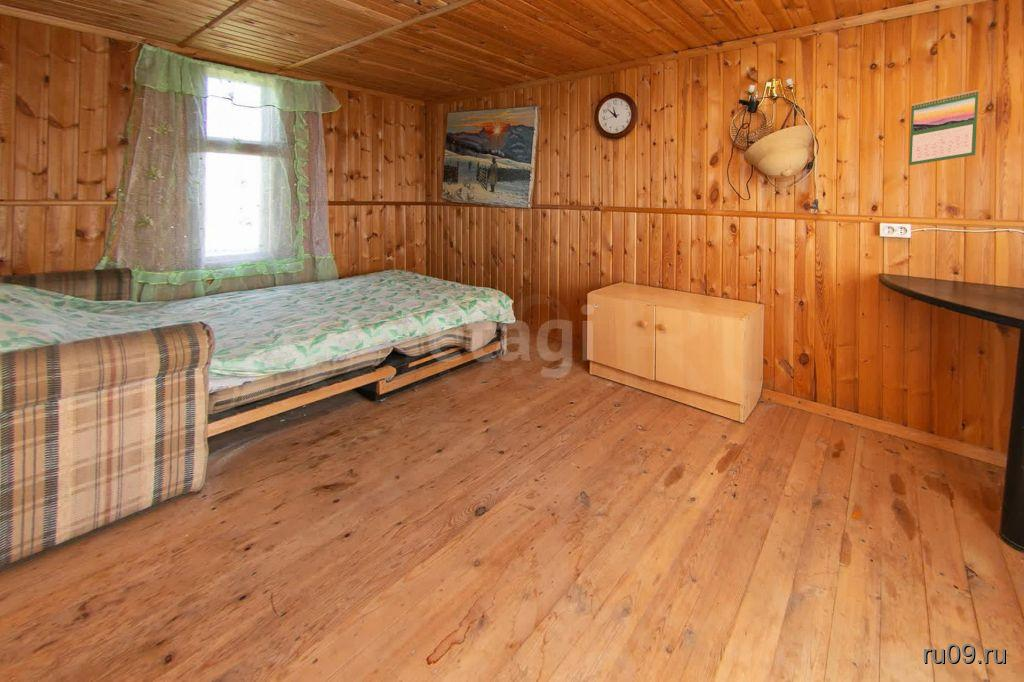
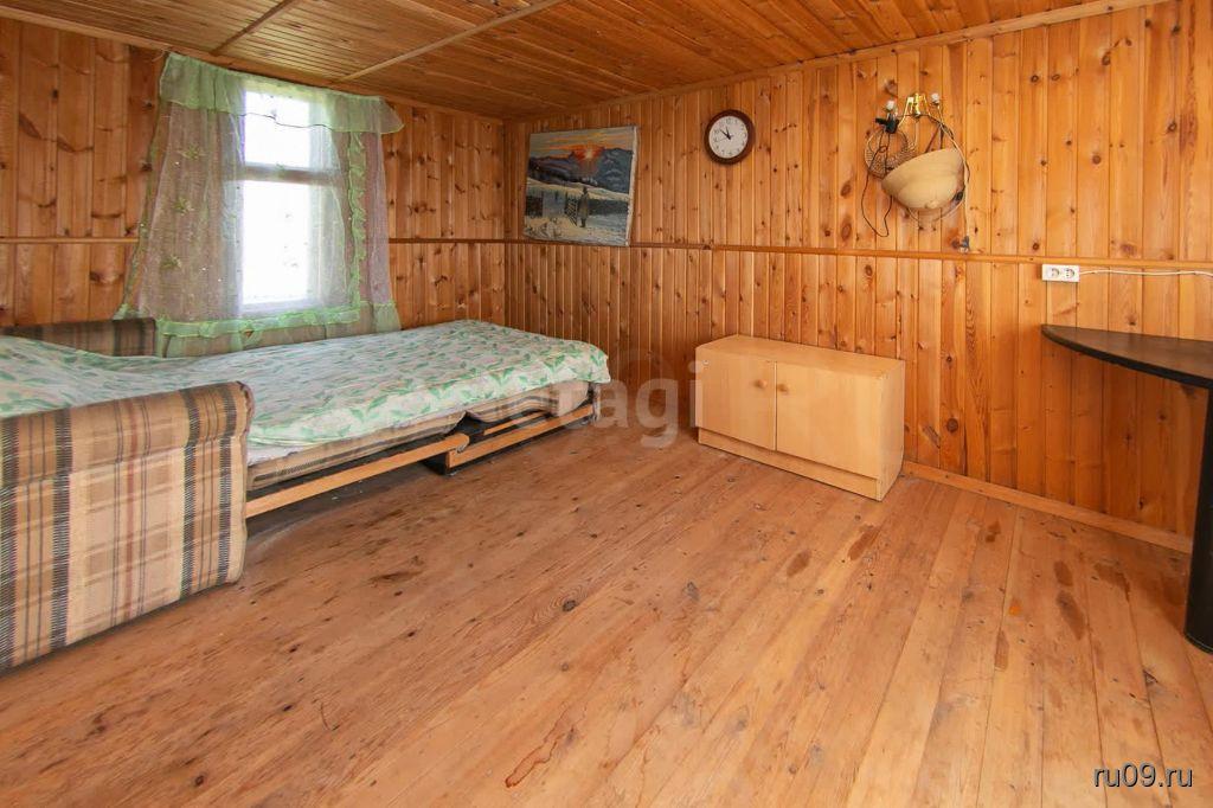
- calendar [908,89,980,166]
